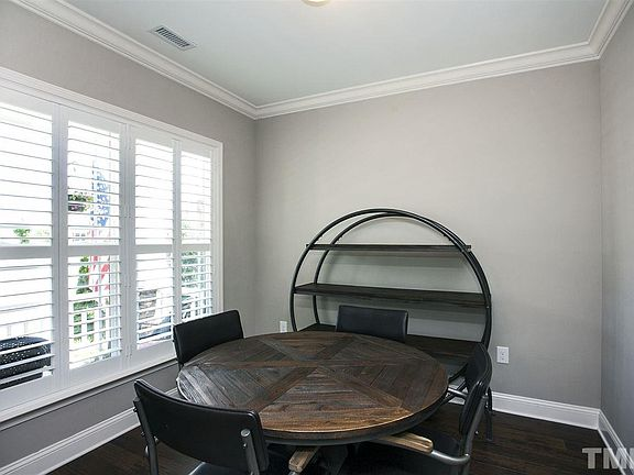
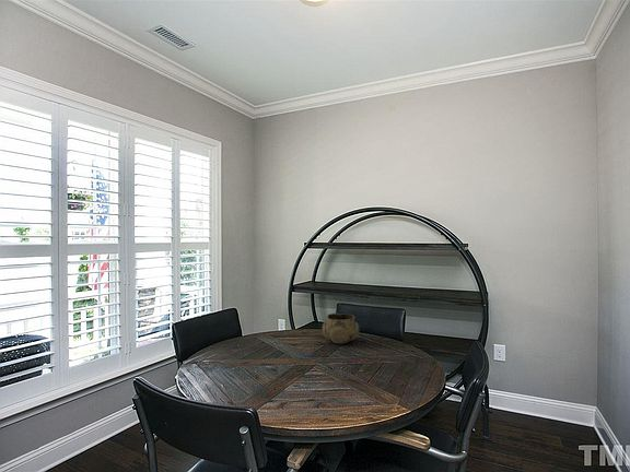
+ decorative bowl [322,312,360,345]
